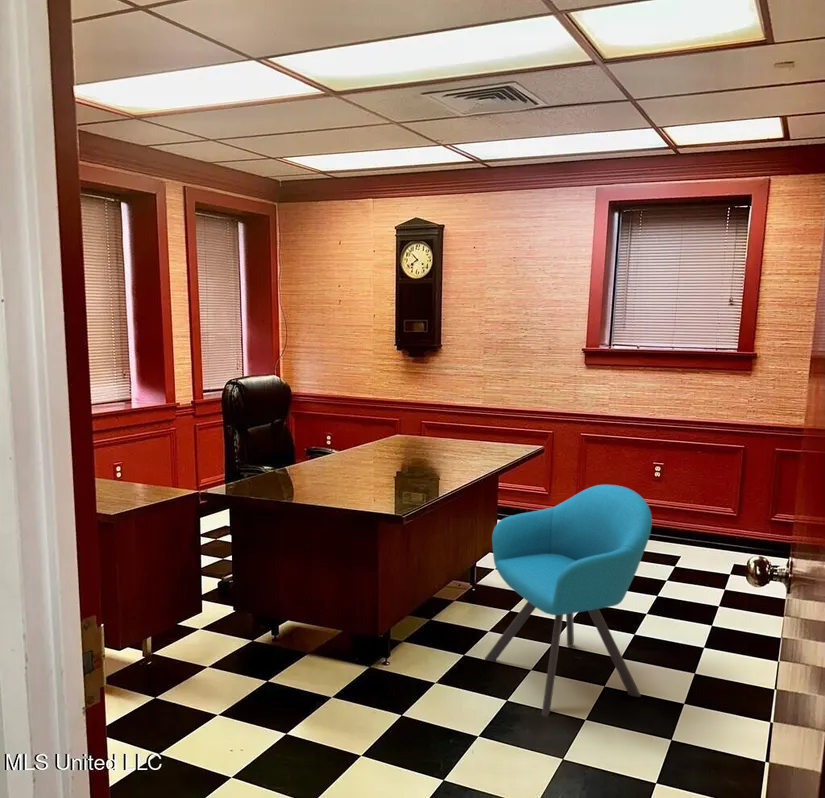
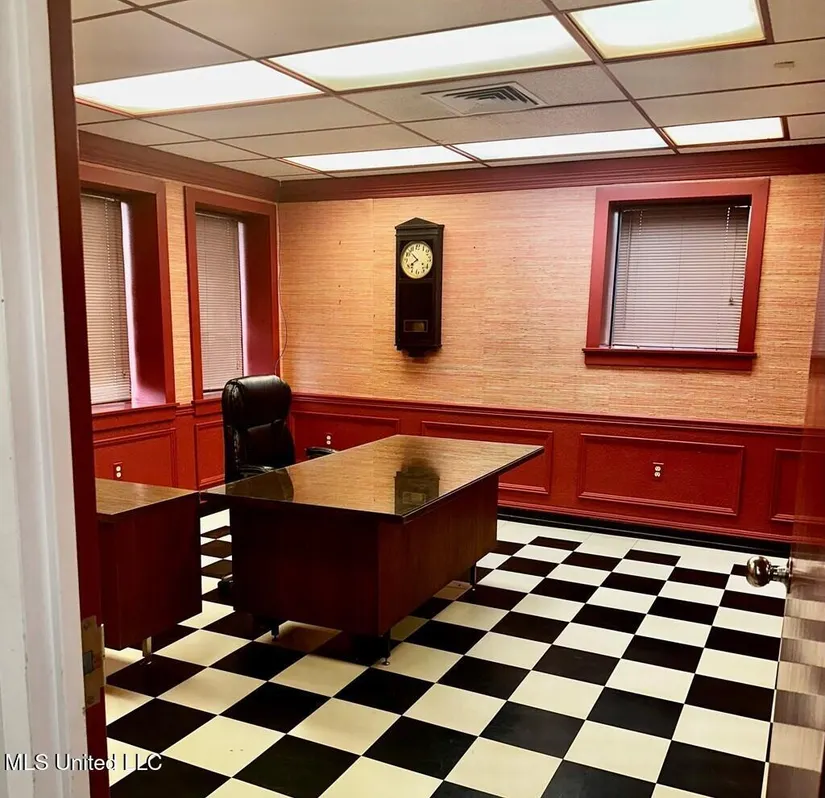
- chair [484,484,653,718]
